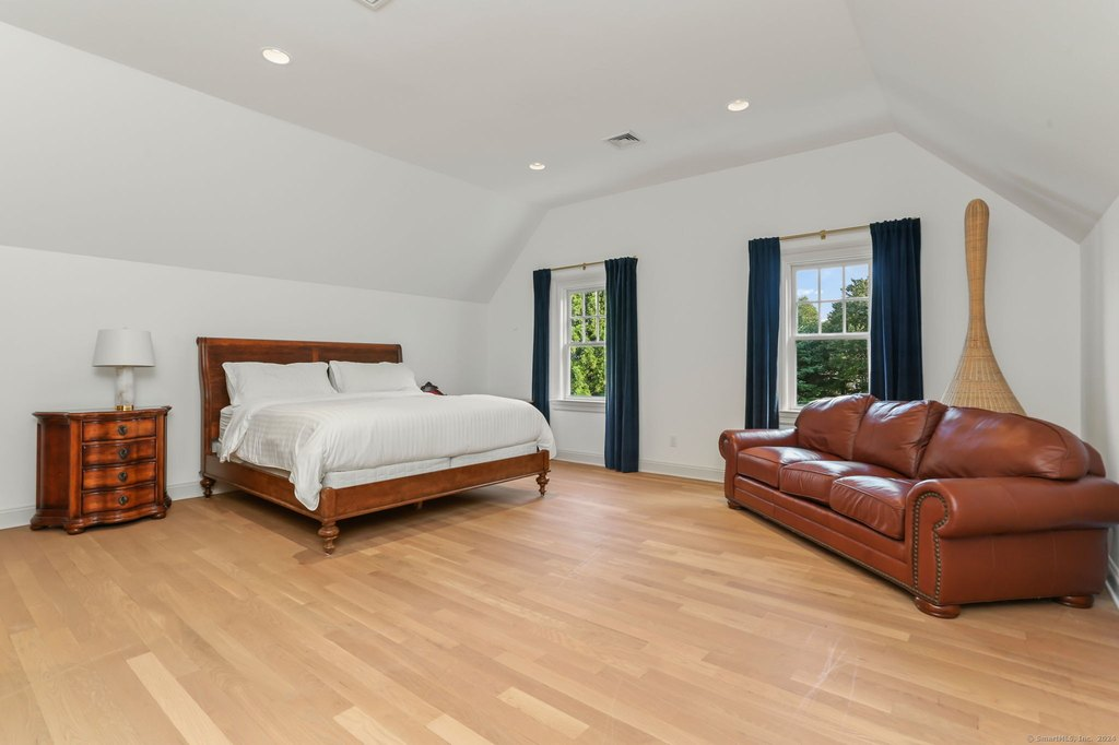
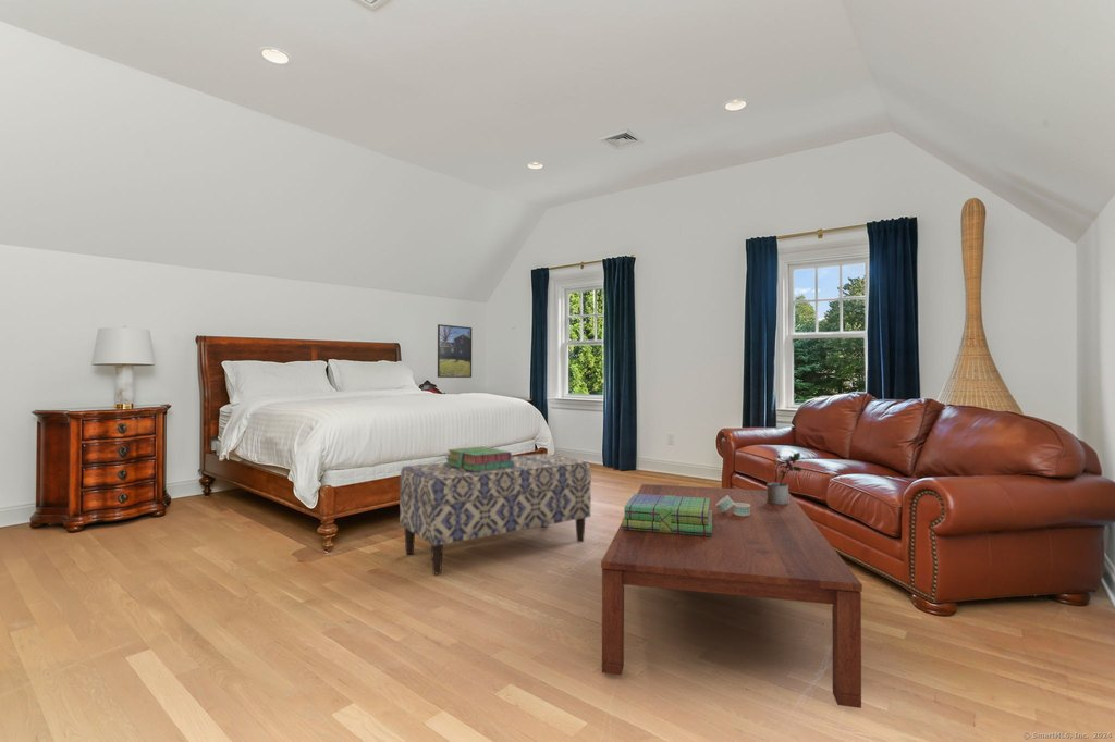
+ coffee table [600,483,863,709]
+ bench [399,453,592,574]
+ stack of books [444,446,514,472]
+ potted plant [765,452,804,505]
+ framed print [437,323,473,379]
+ stack of books [621,493,712,536]
+ napkin ring [715,495,750,517]
